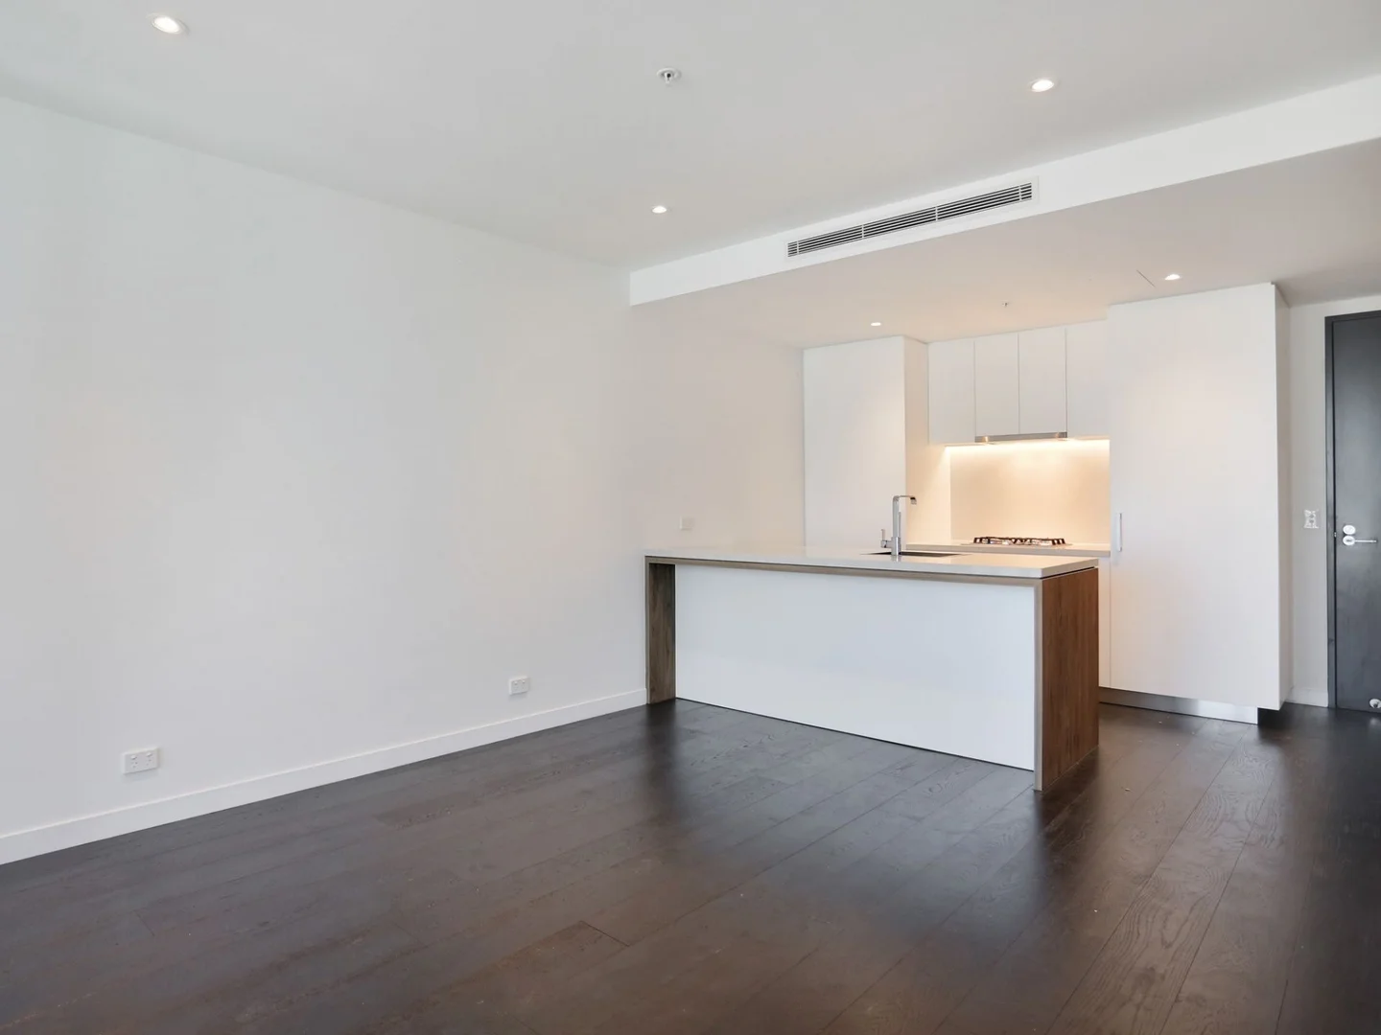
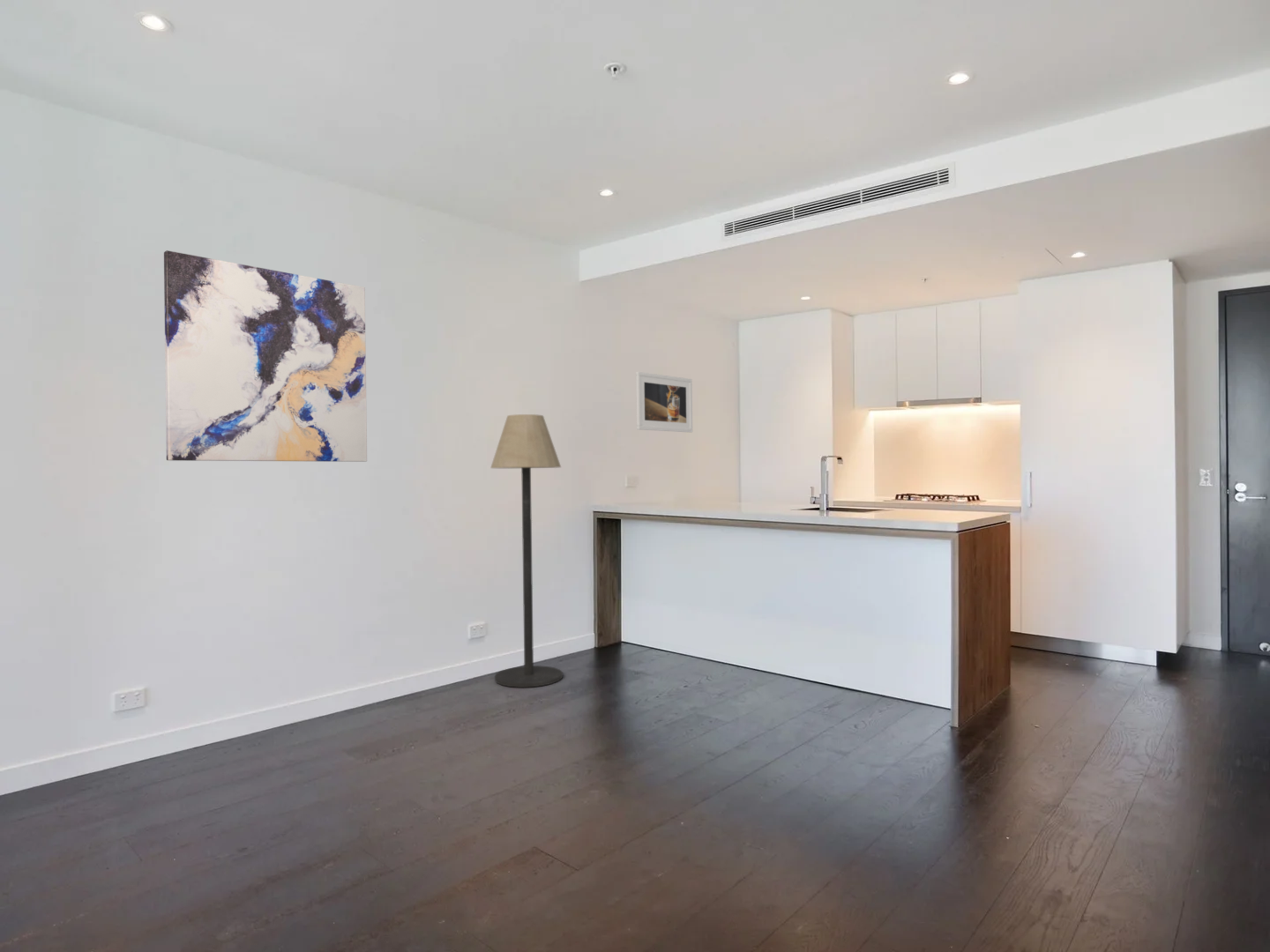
+ wall art [163,249,368,463]
+ floor lamp [489,413,564,688]
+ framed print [635,371,693,433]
